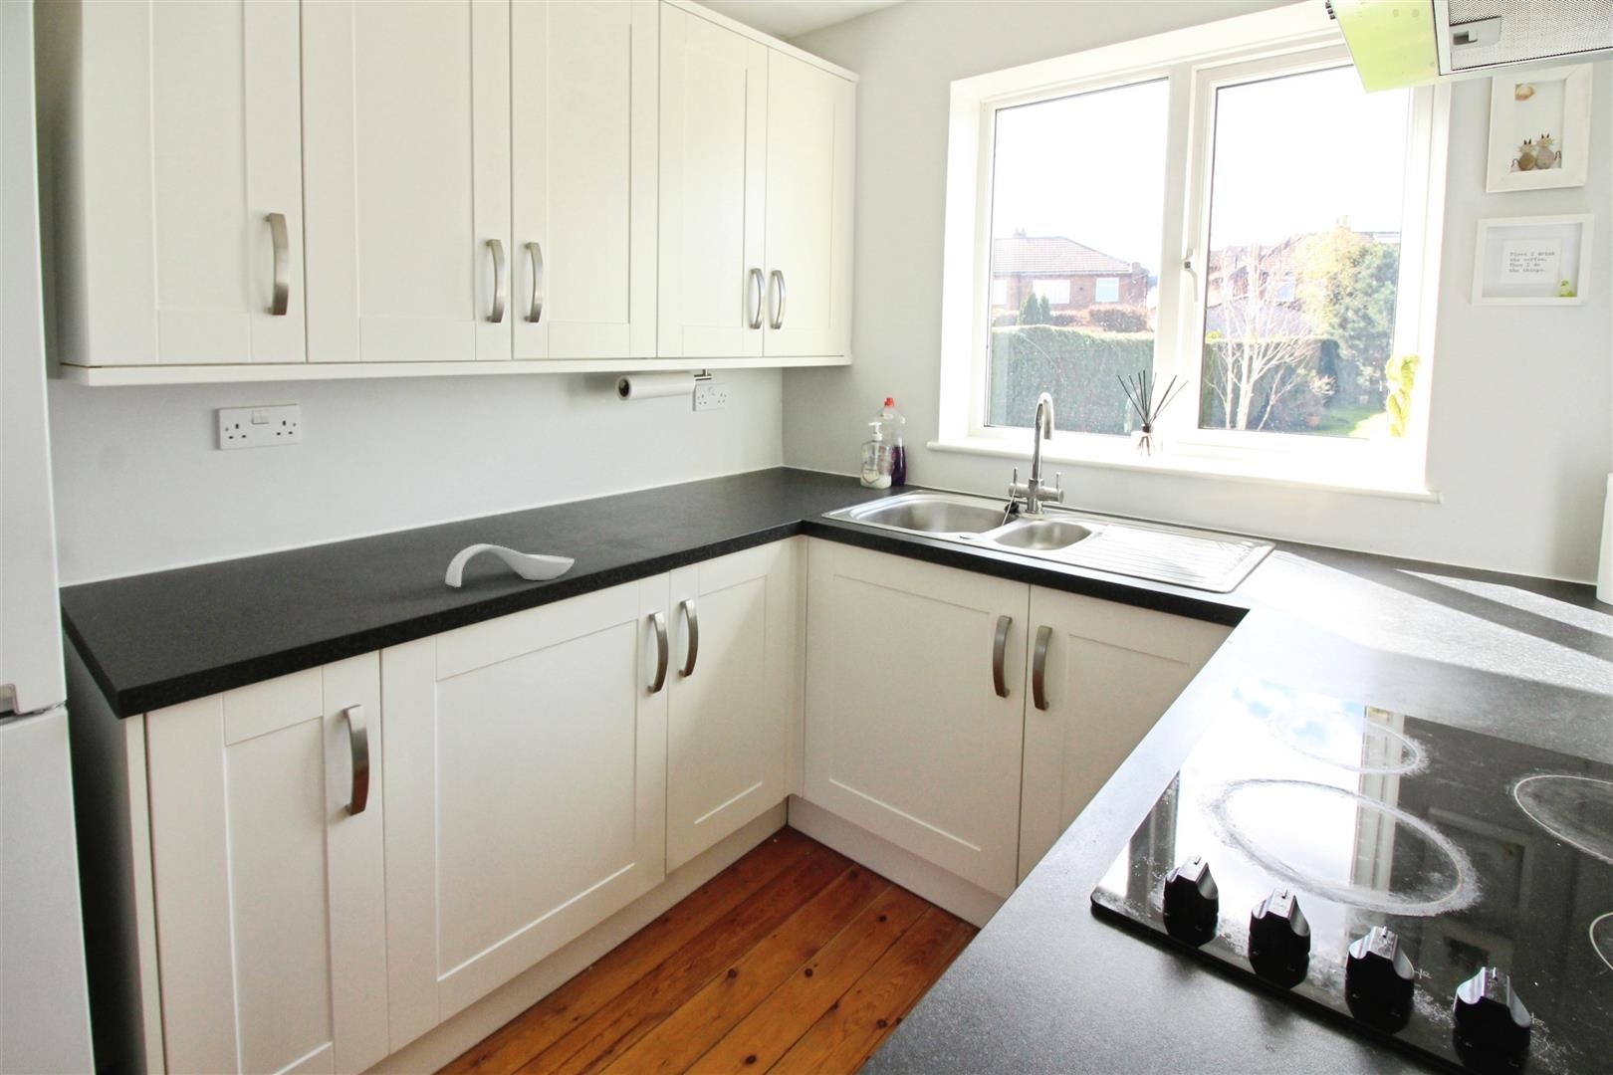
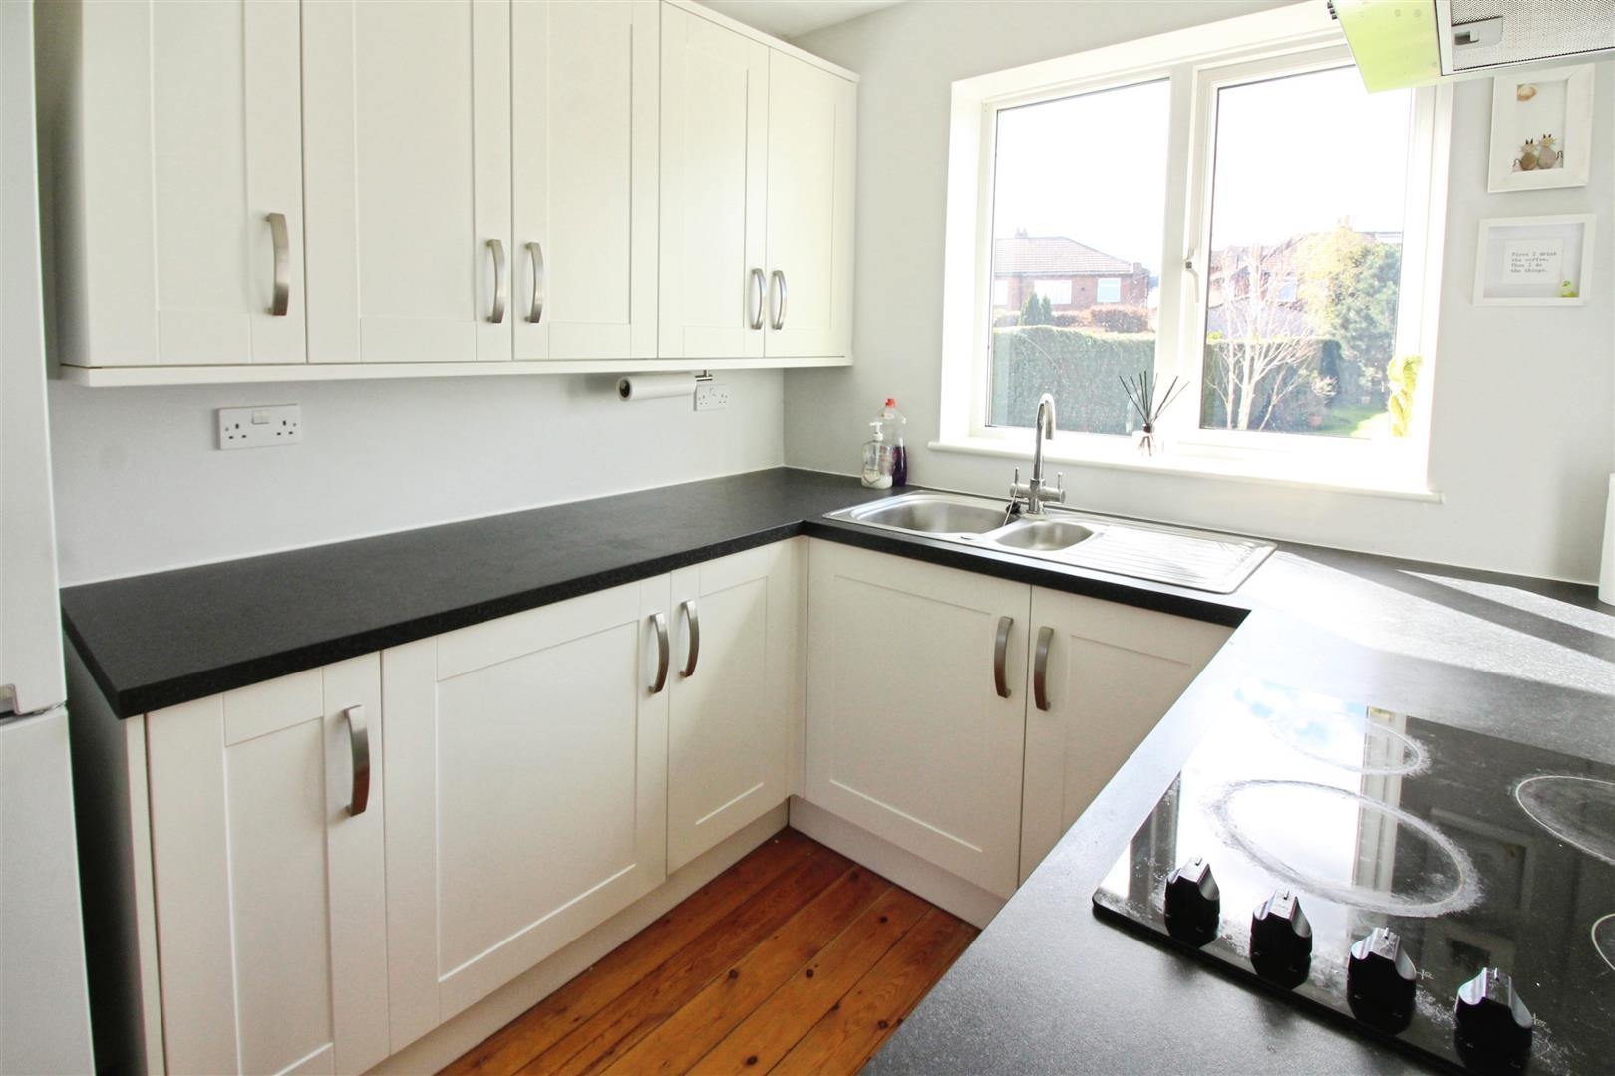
- spoon rest [444,542,576,588]
